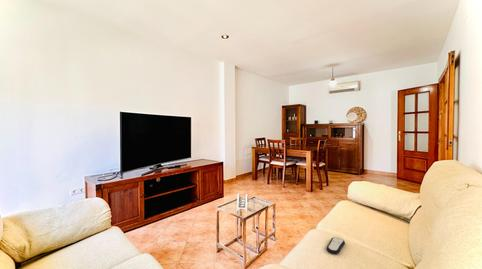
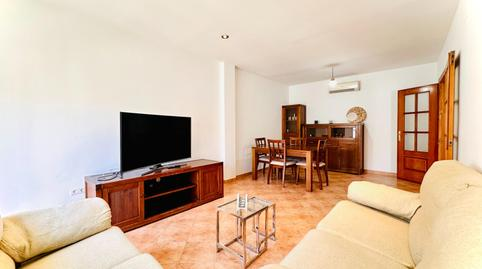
- remote control [326,236,346,255]
